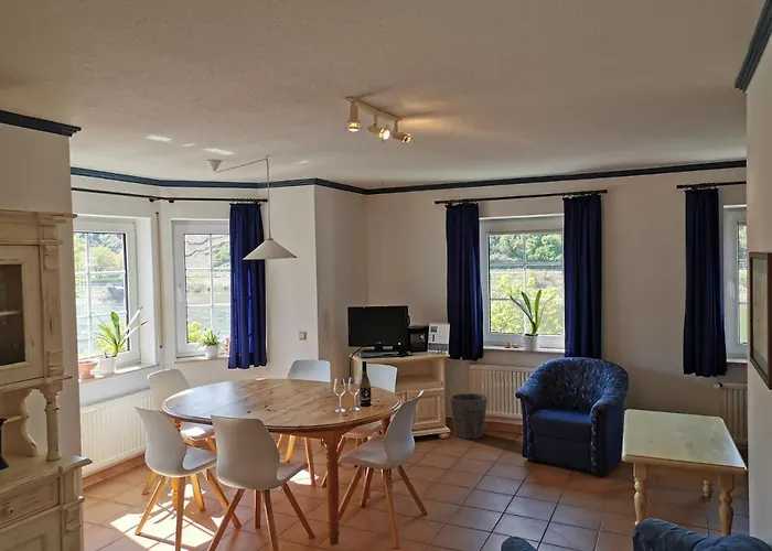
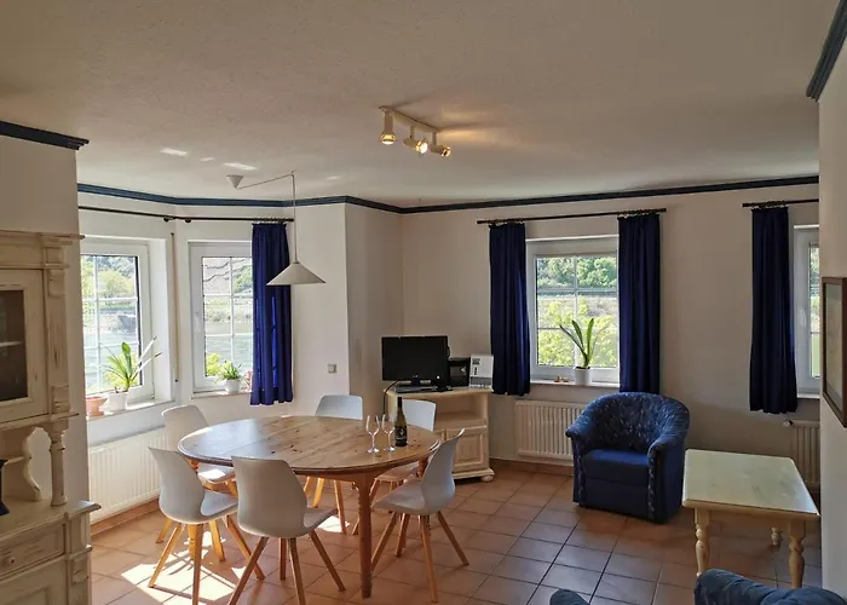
- waste bin [448,392,489,440]
